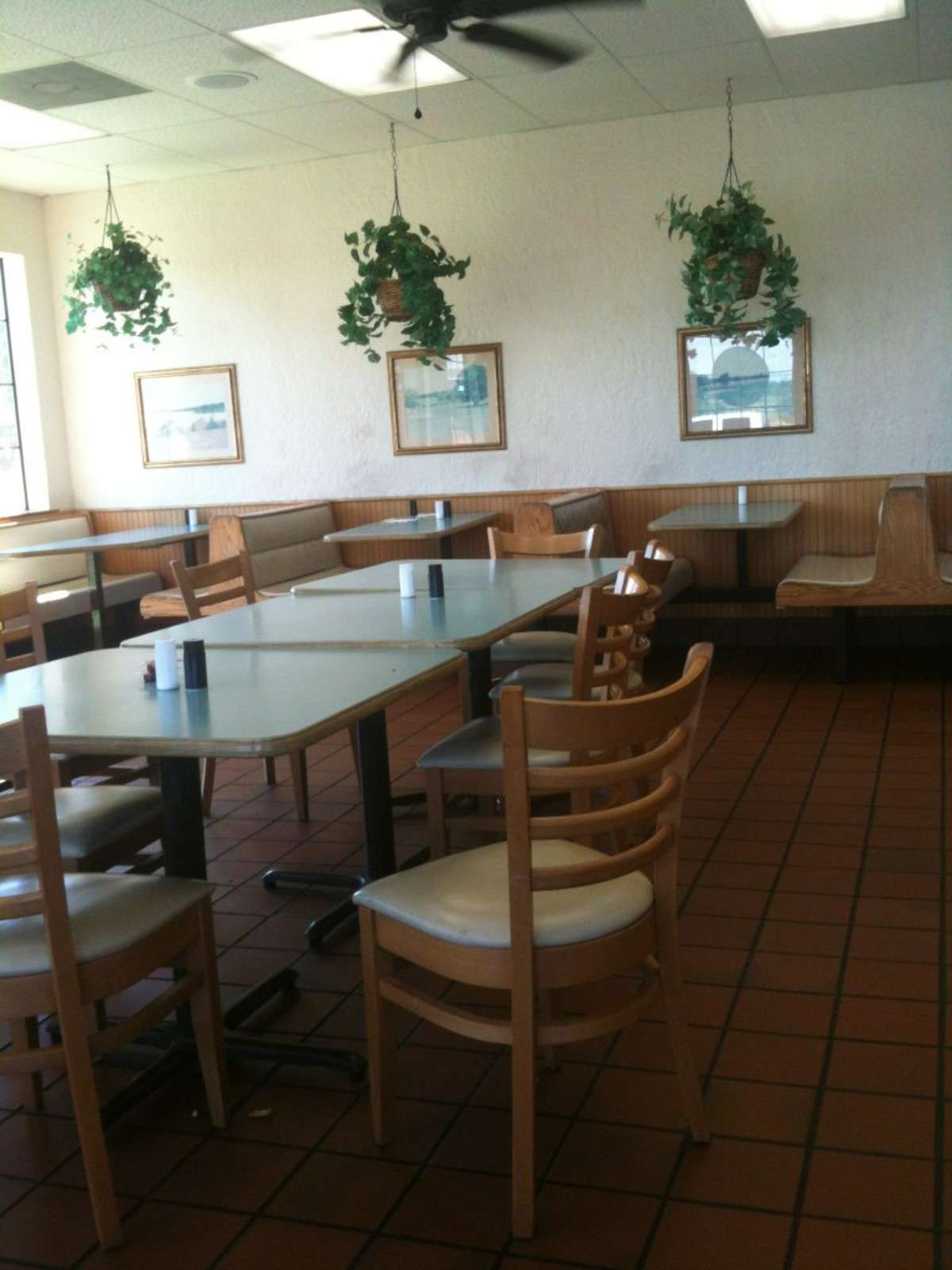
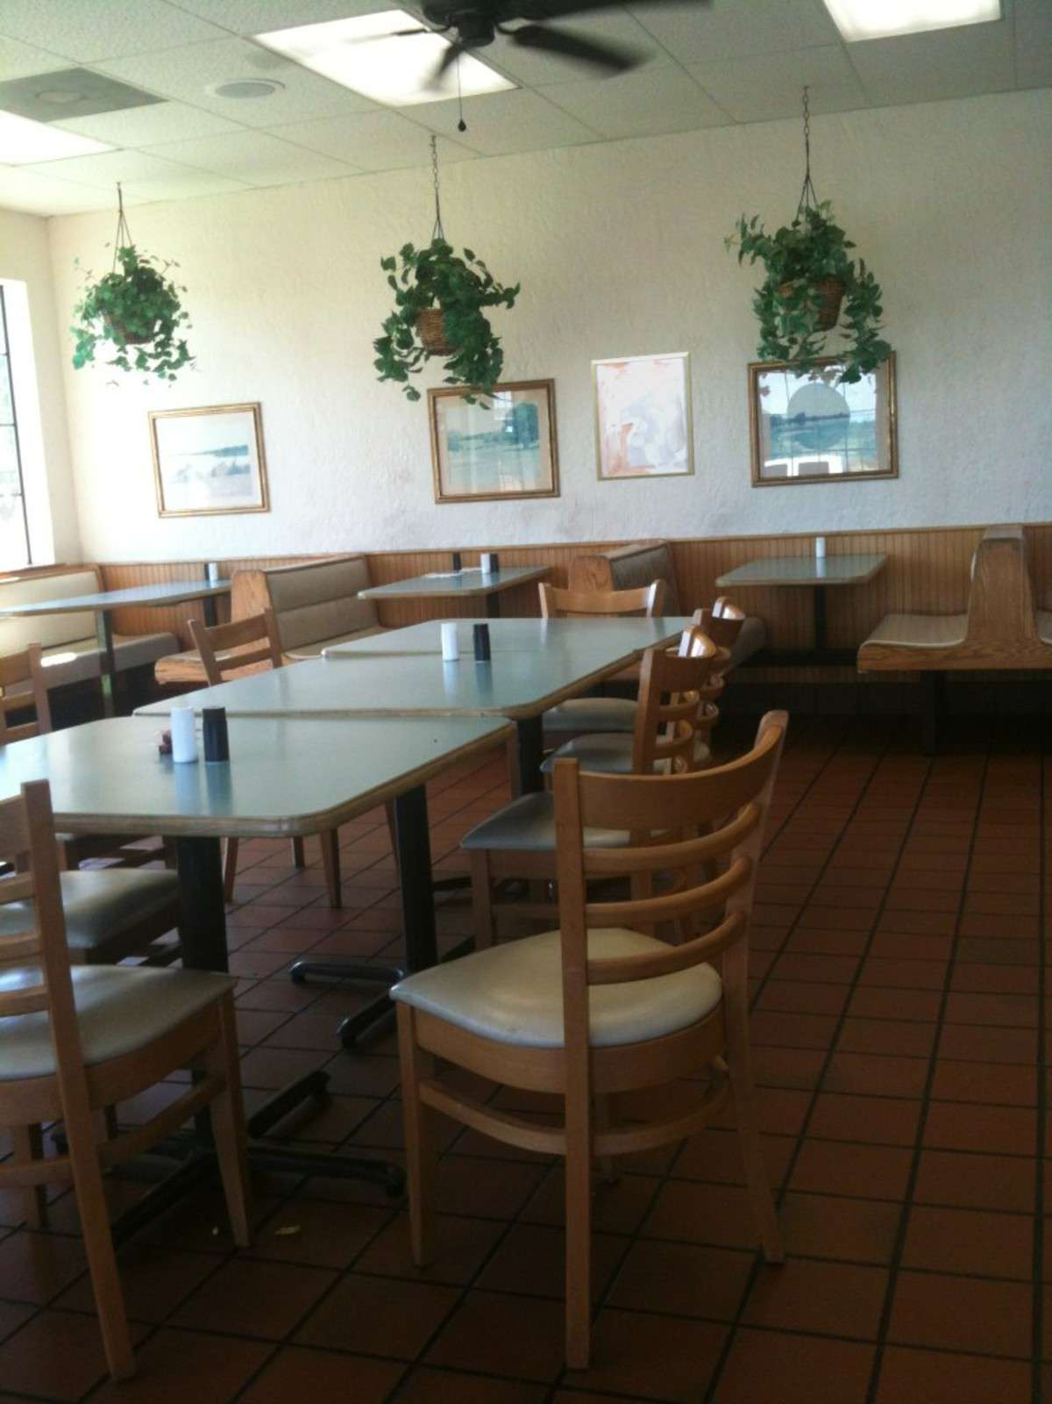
+ wall art [590,352,696,483]
